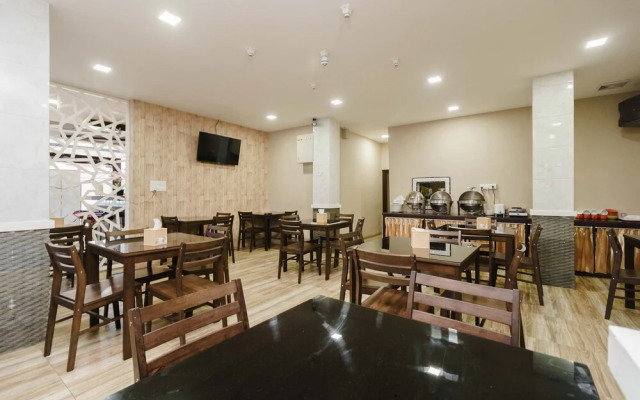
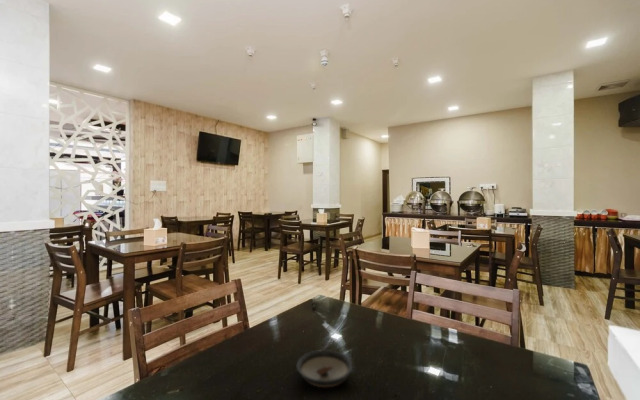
+ saucer [296,349,354,388]
